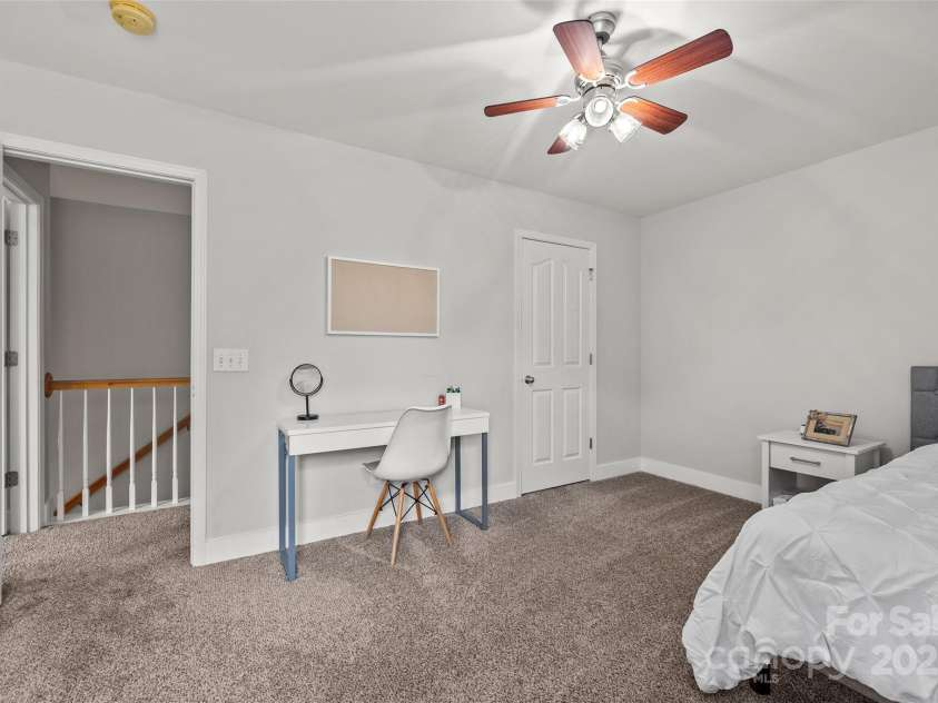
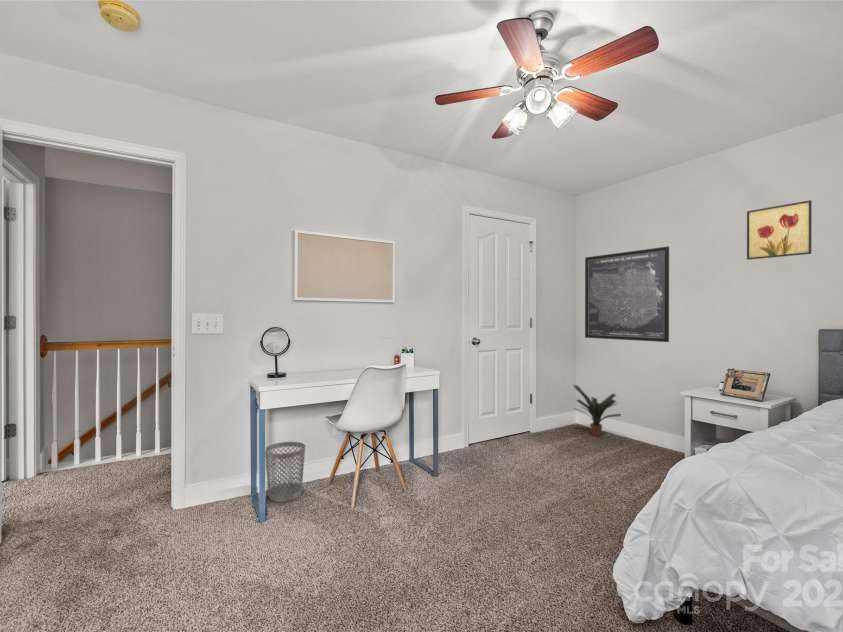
+ wastebasket [264,441,306,503]
+ wall art [584,246,670,343]
+ wall art [746,199,813,261]
+ potted plant [572,384,622,437]
